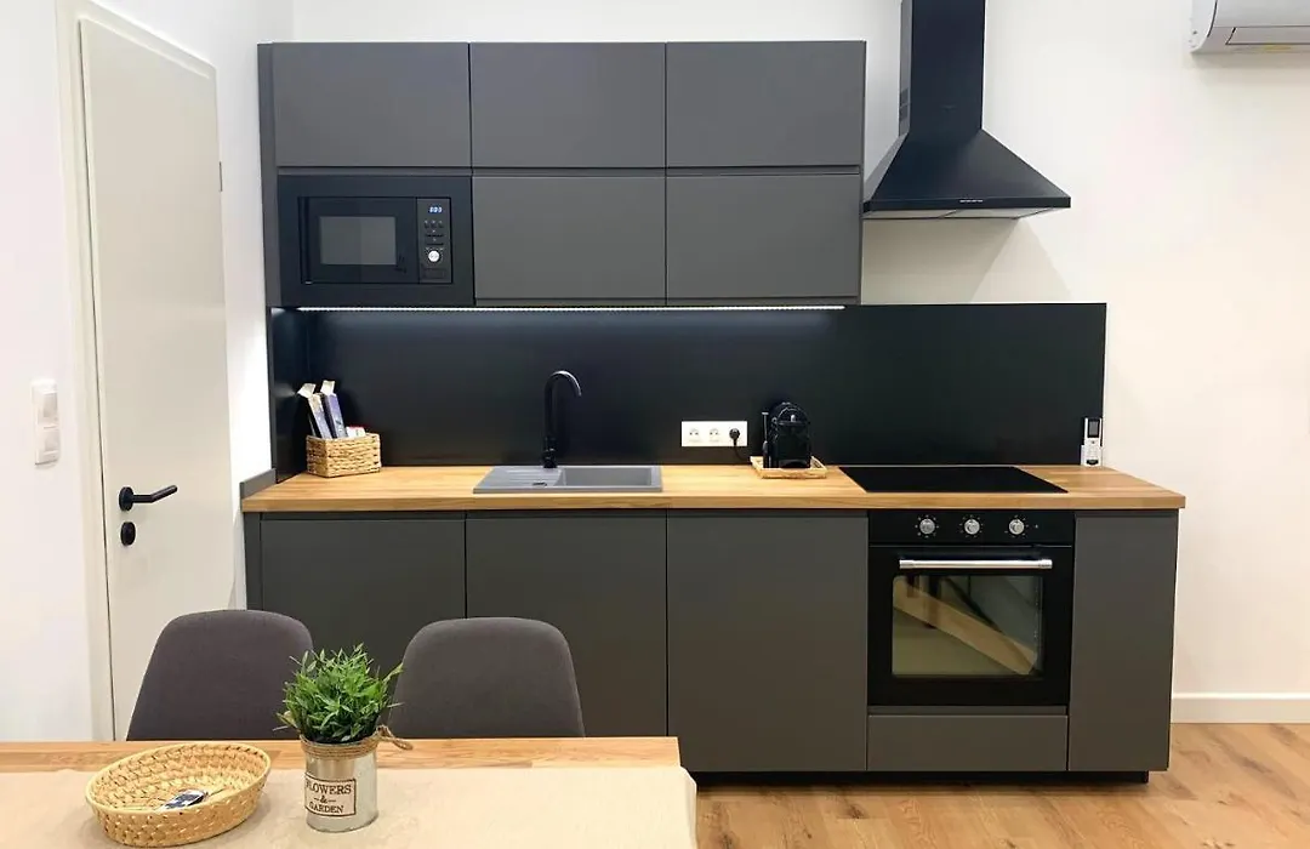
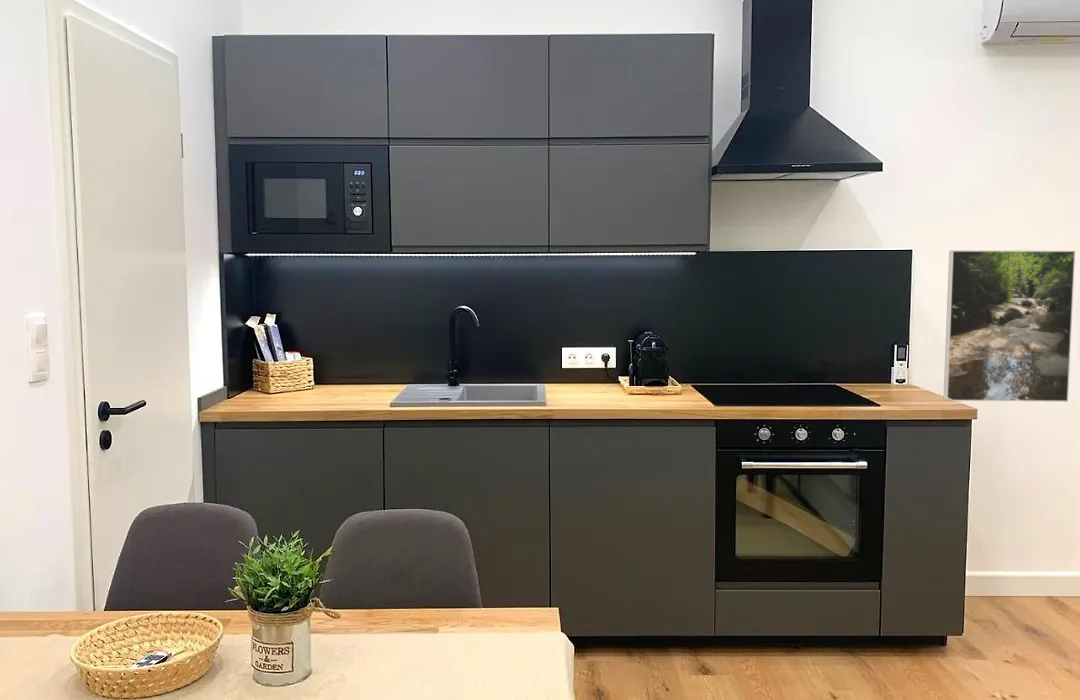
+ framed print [943,249,1076,403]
